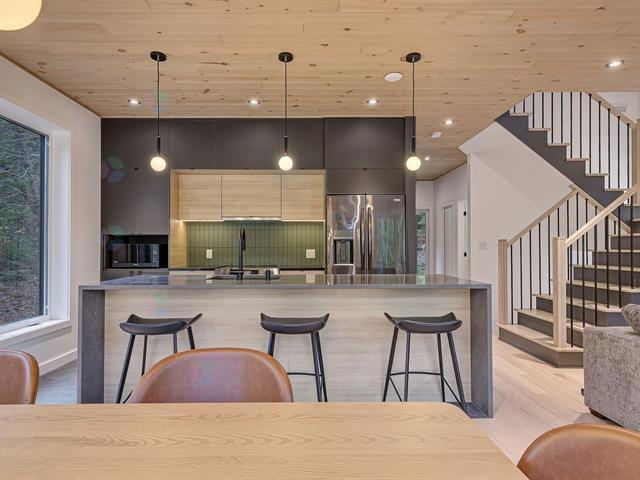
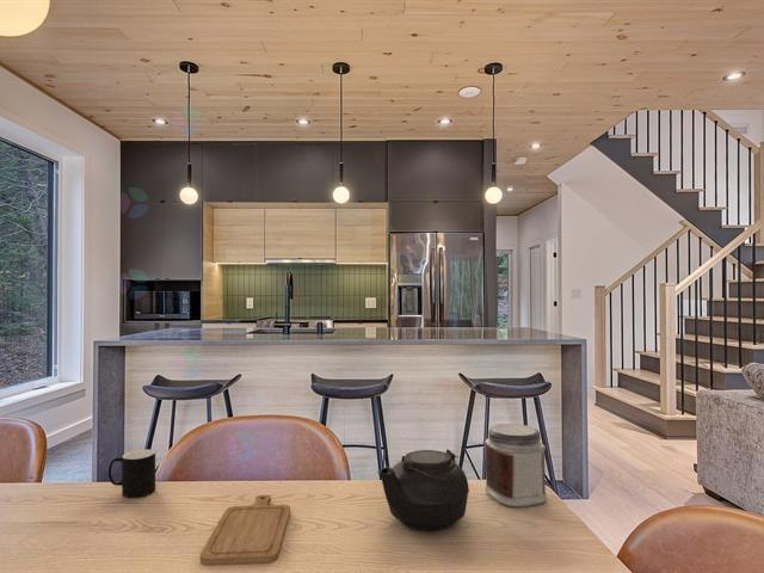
+ jar [483,423,548,509]
+ teapot [376,448,473,531]
+ chopping board [199,494,291,566]
+ cup [107,448,156,499]
